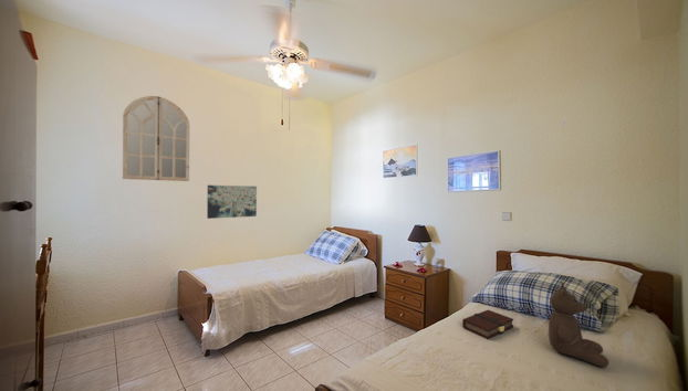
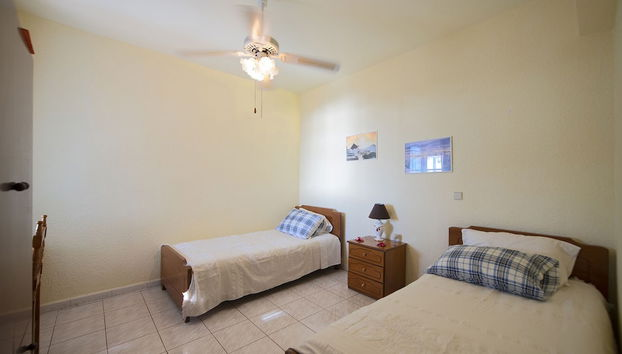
- home mirror [122,95,190,182]
- book [461,309,514,340]
- teddy bear [548,281,609,368]
- wall art [206,184,258,220]
